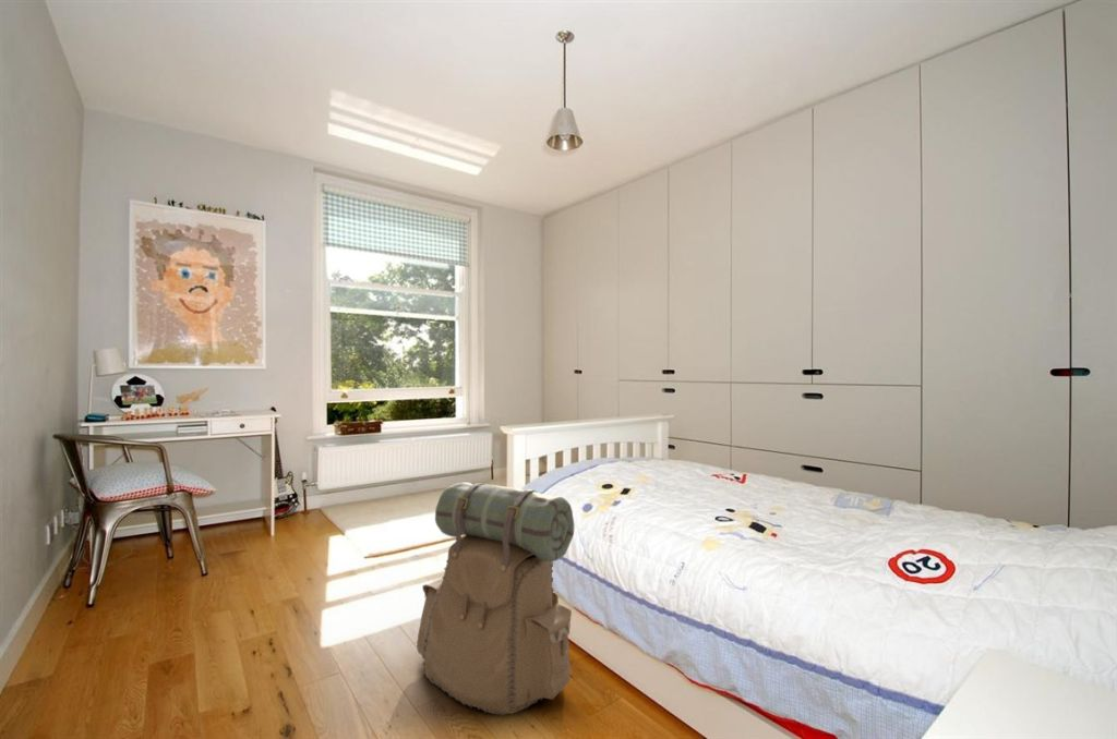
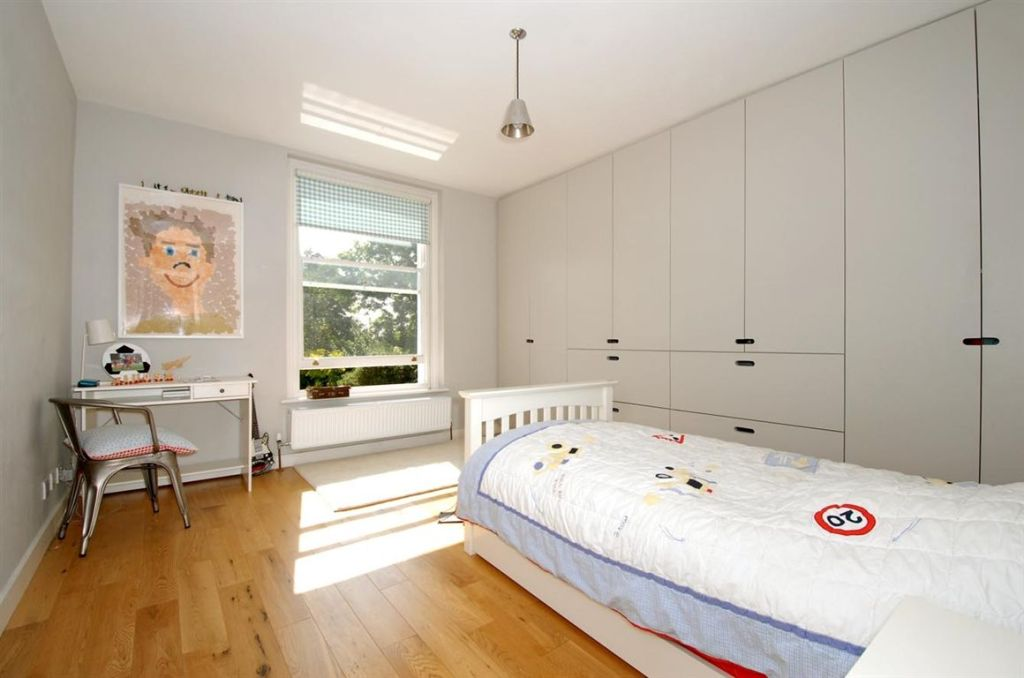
- backpack [416,481,575,716]
